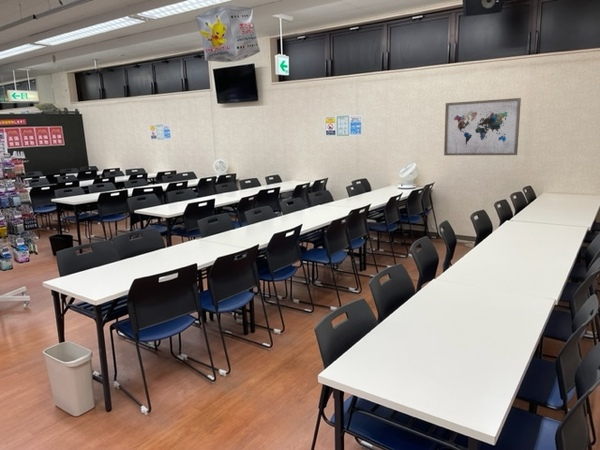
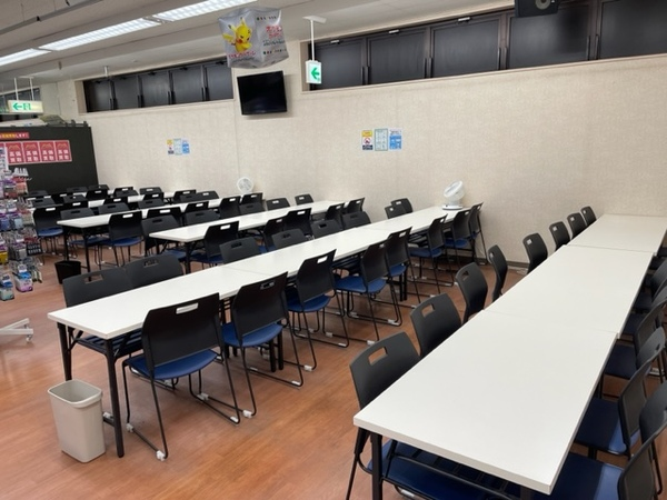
- wall art [443,97,522,156]
